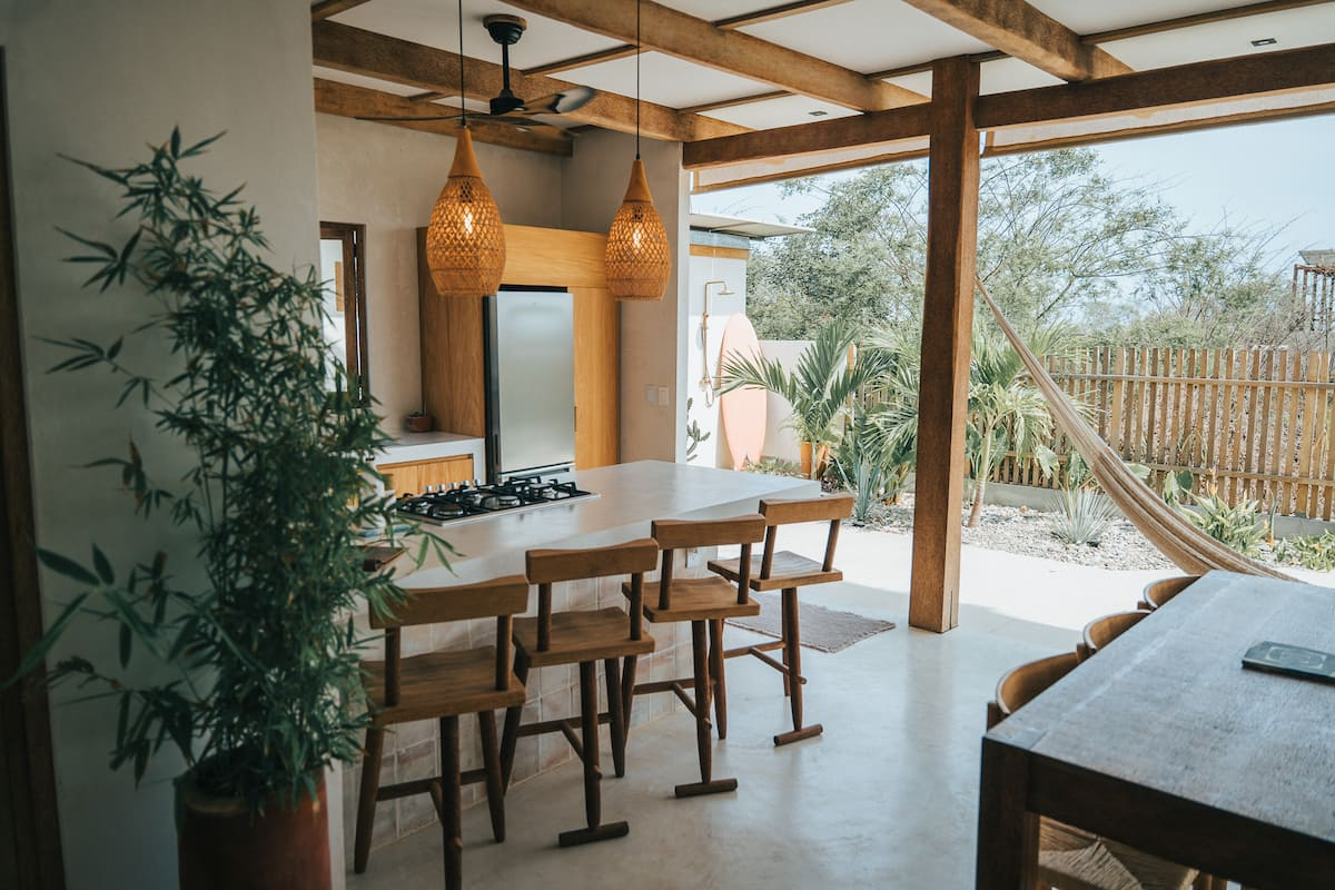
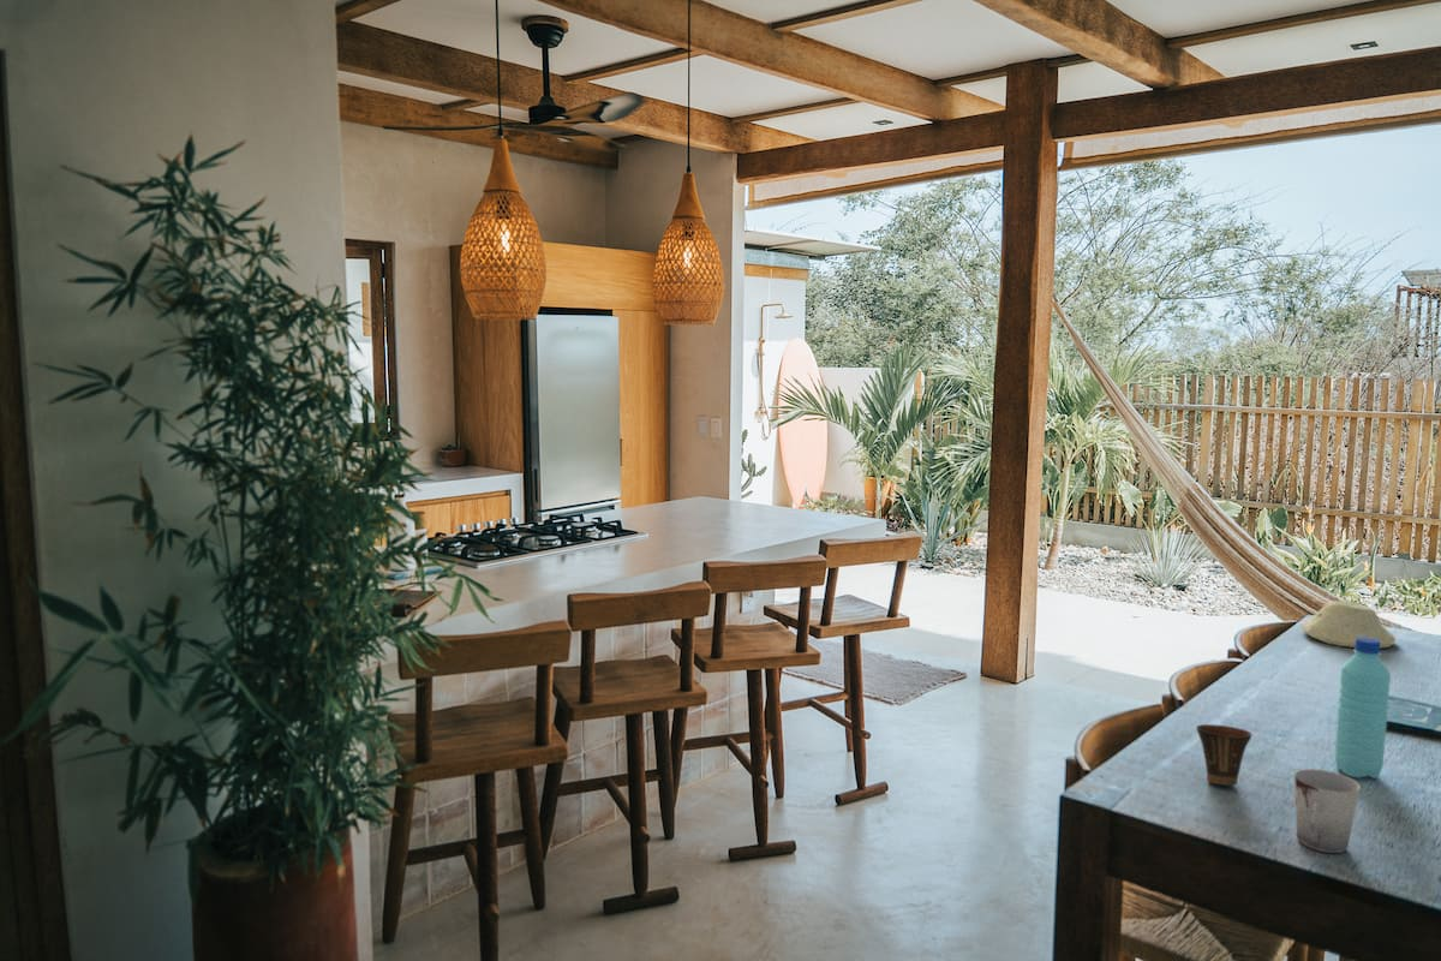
+ water bottle [1334,638,1392,780]
+ cup [1195,723,1254,787]
+ bowl [1301,599,1397,649]
+ cup [1293,768,1362,854]
